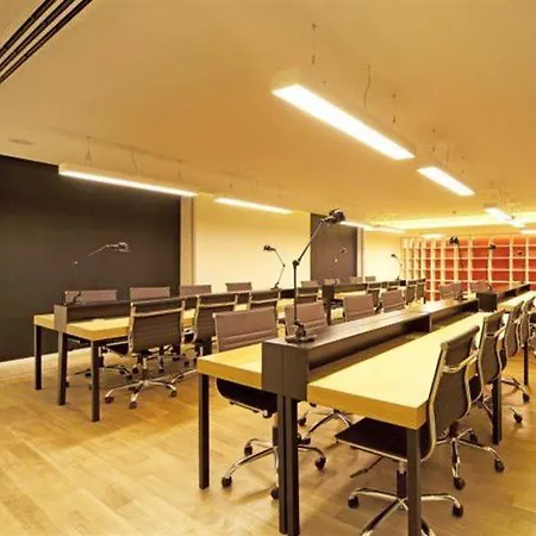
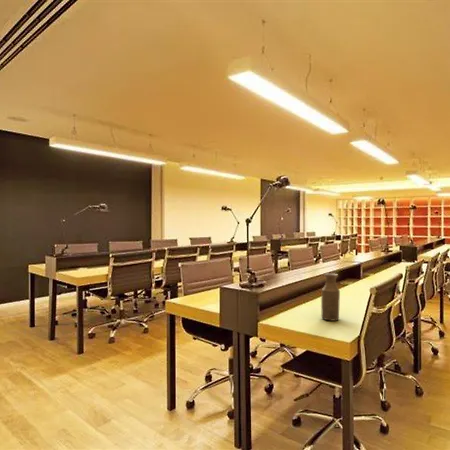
+ bottle [320,272,341,322]
